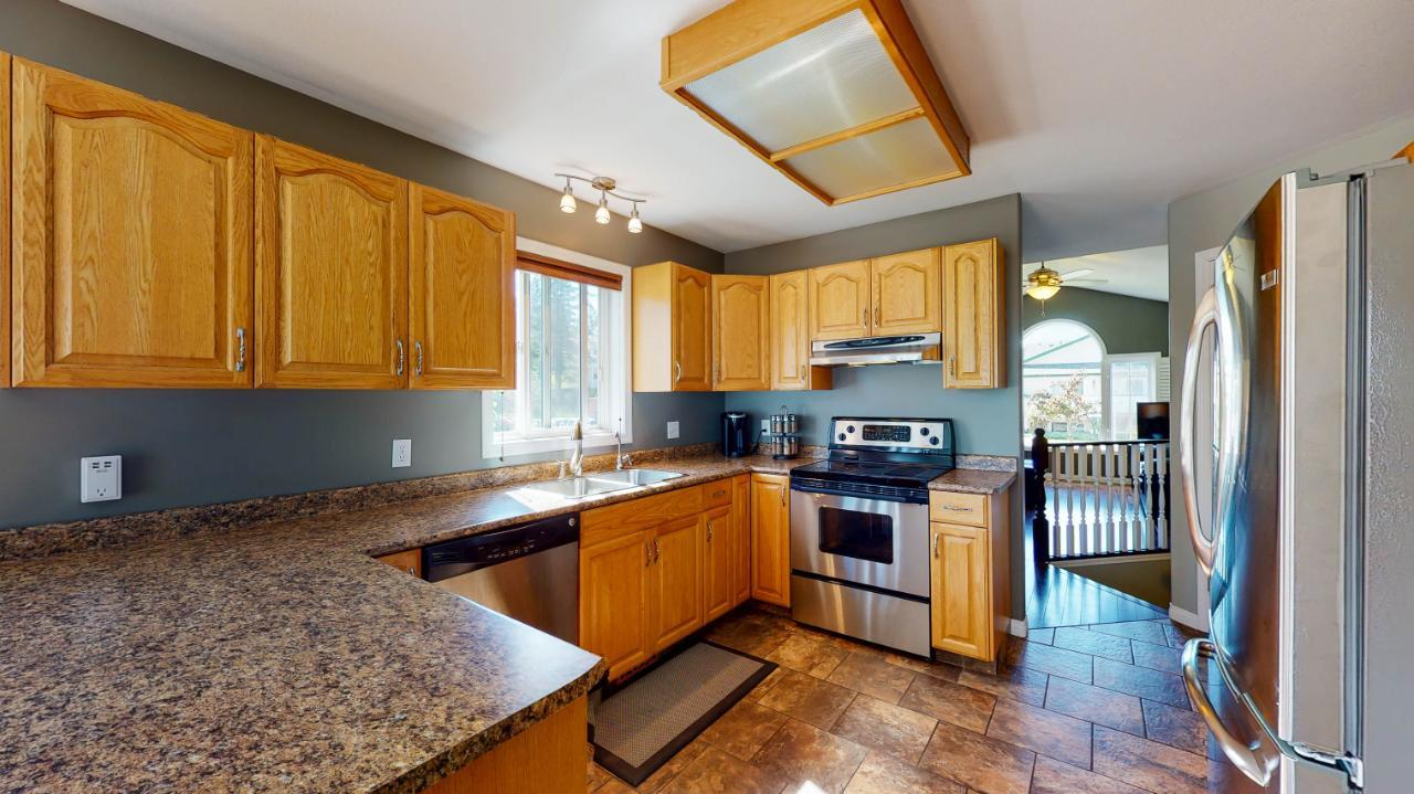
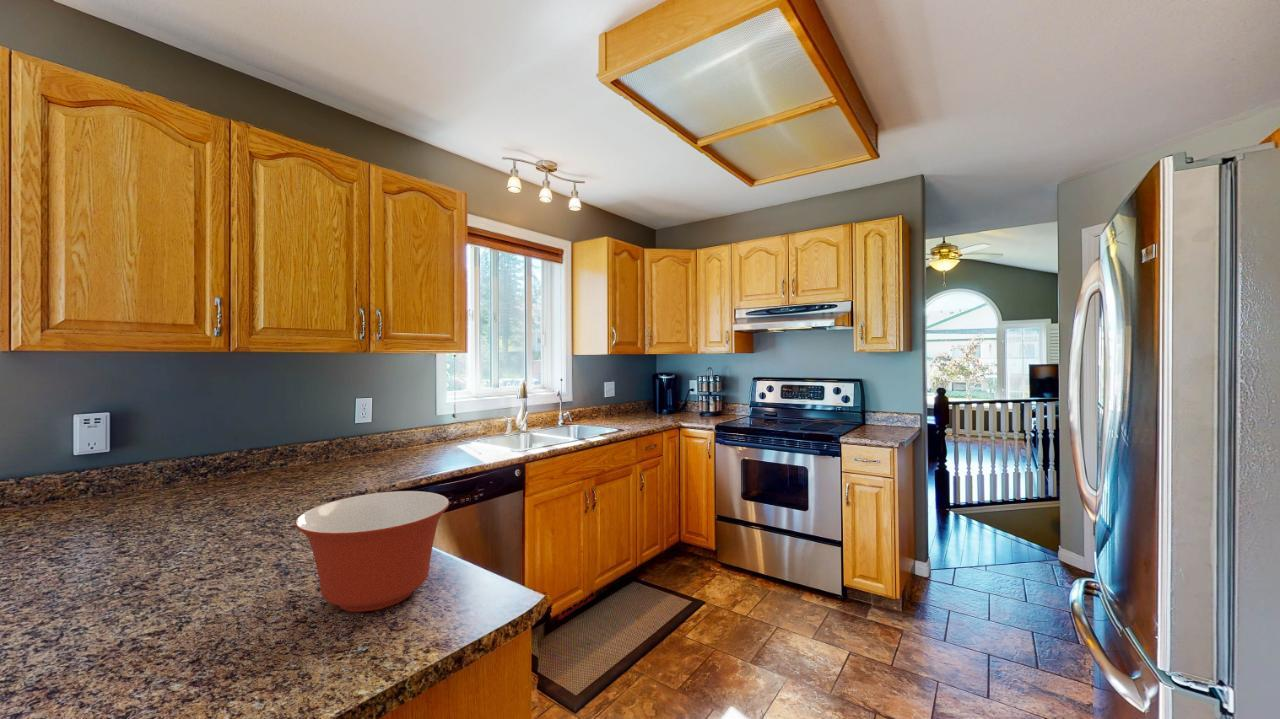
+ mixing bowl [294,490,450,613]
